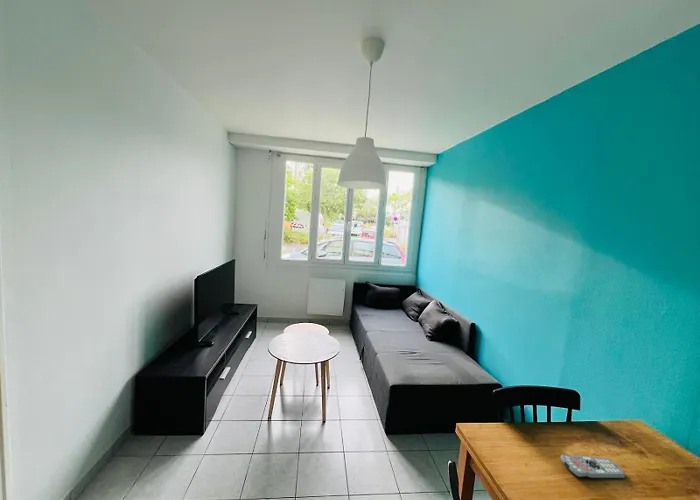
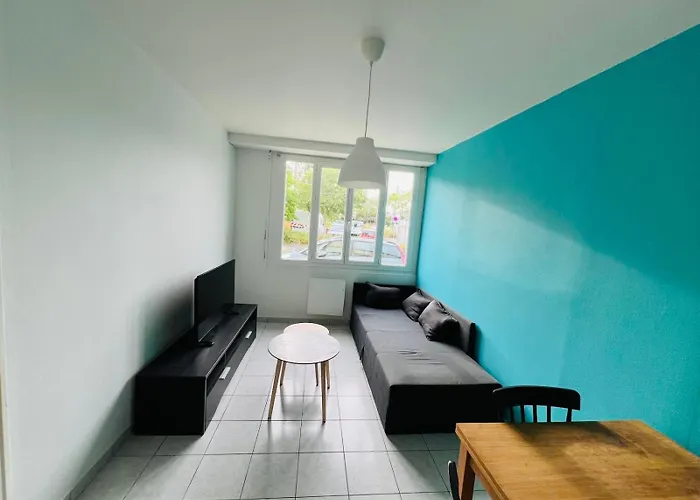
- remote control [559,454,626,480]
